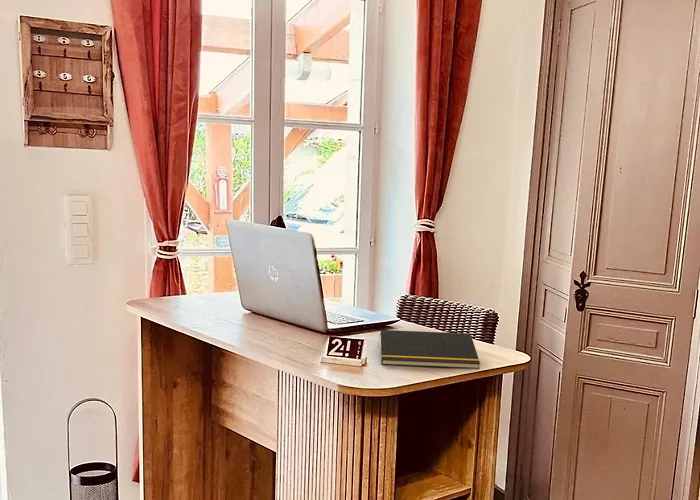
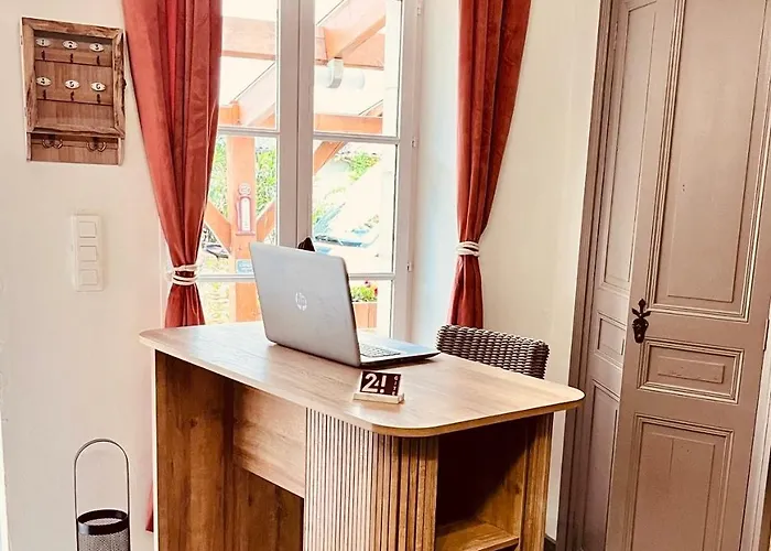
- notepad [376,329,481,370]
